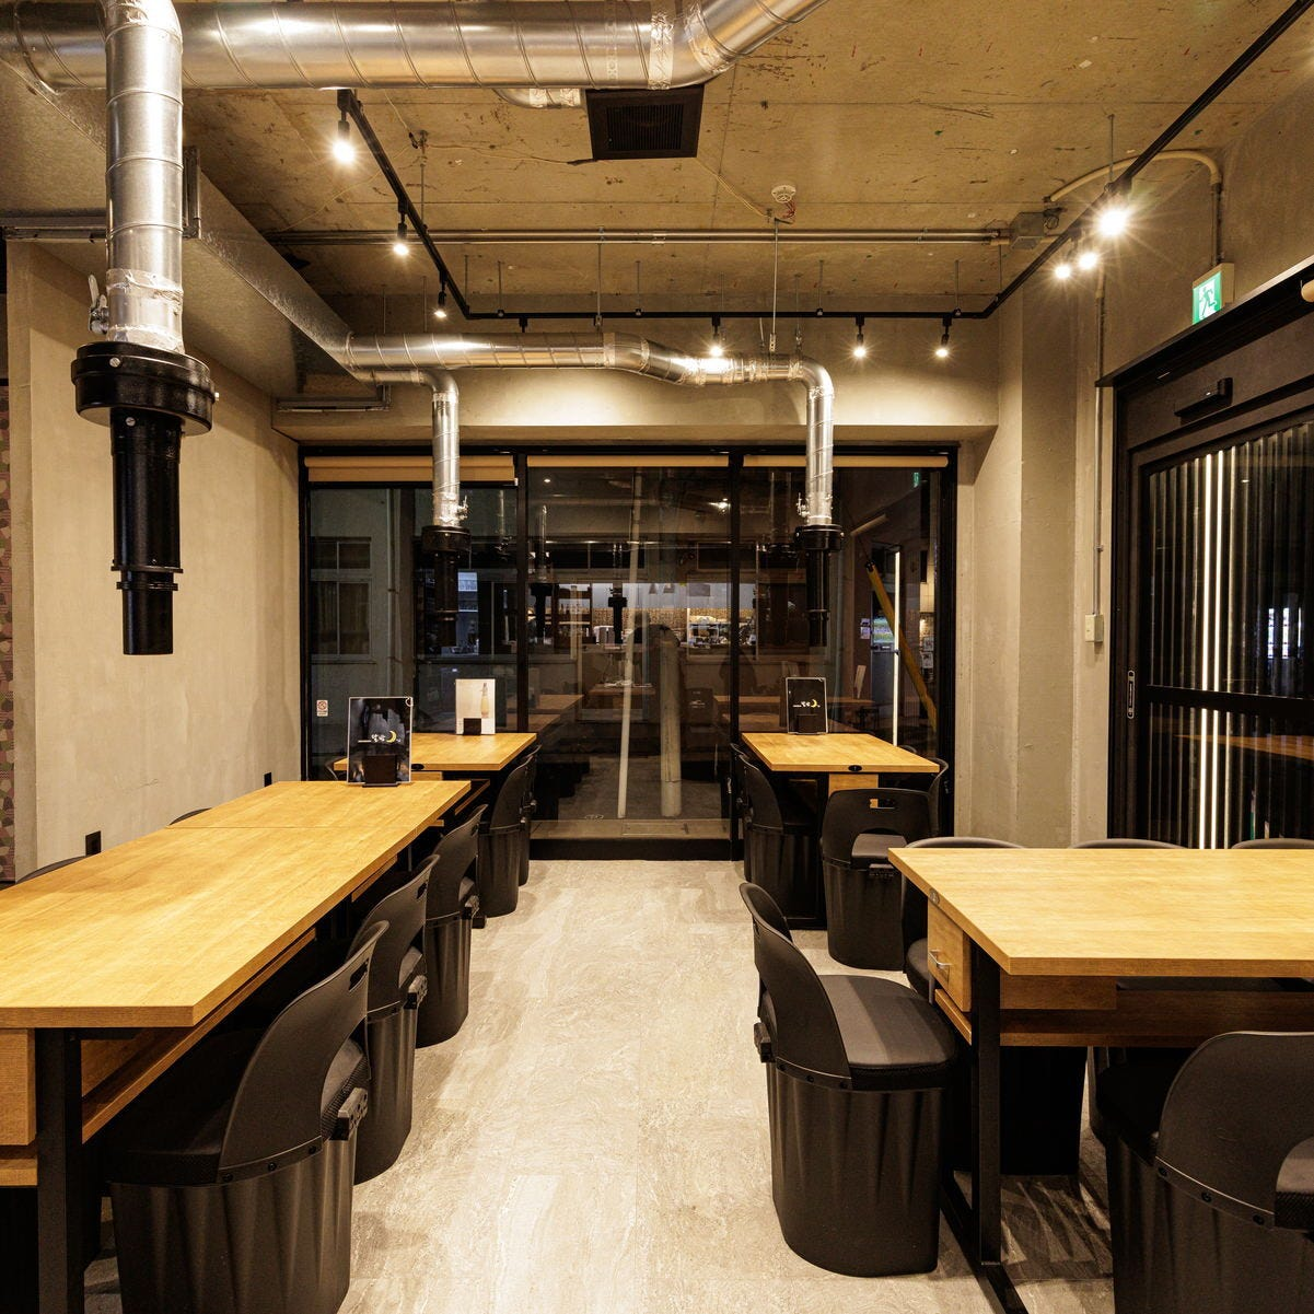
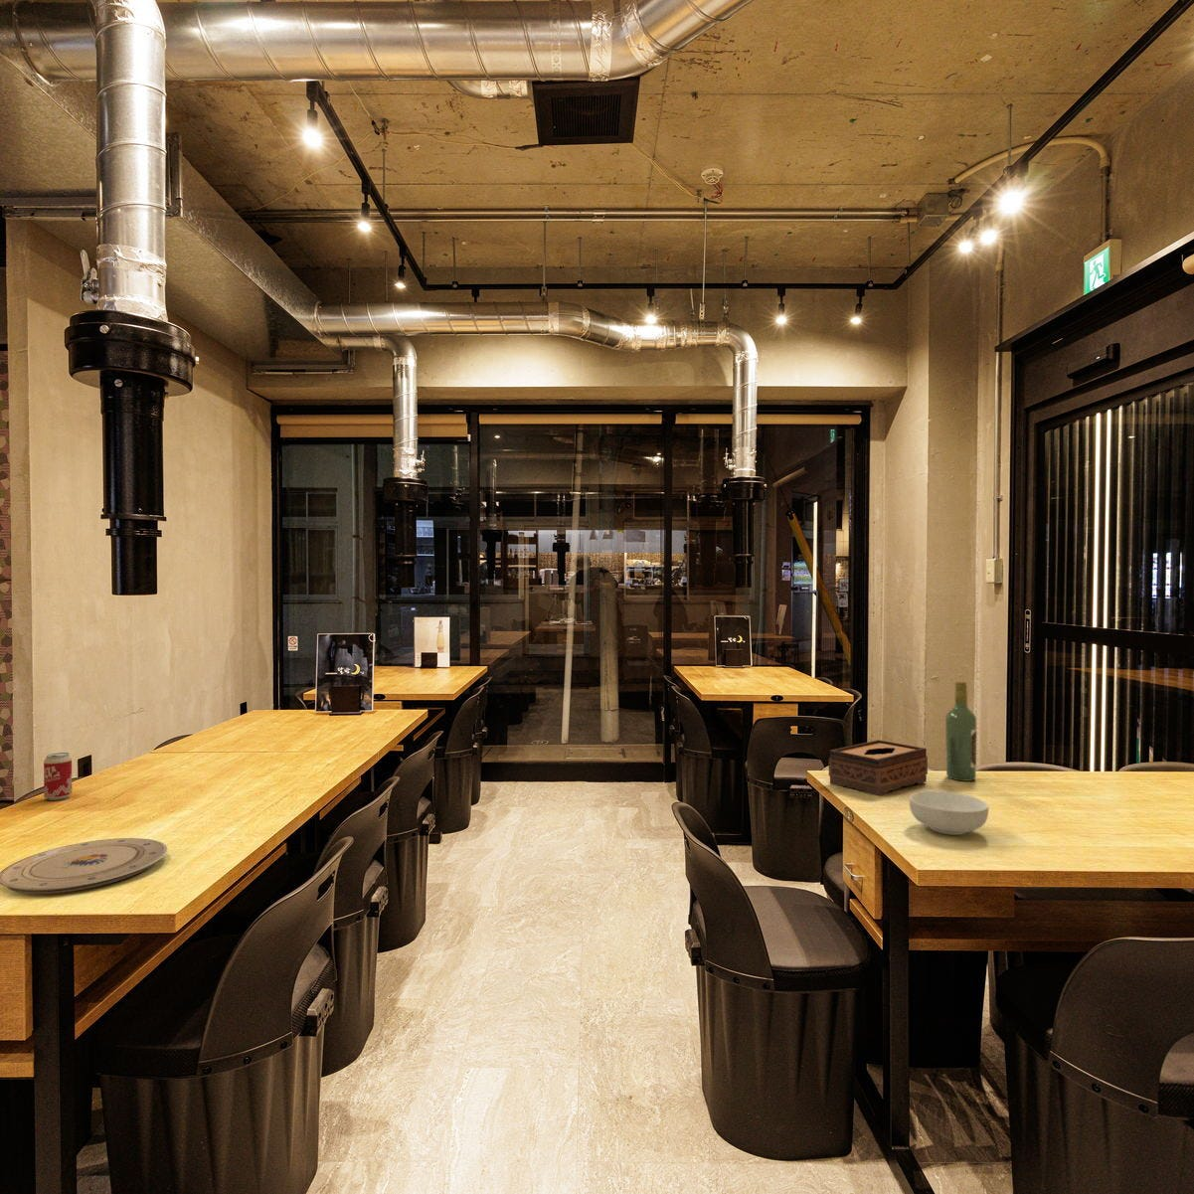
+ beverage can [43,751,72,801]
+ cereal bowl [908,791,990,836]
+ plate [0,838,168,894]
+ tissue box [828,739,928,797]
+ wine bottle [945,680,978,783]
